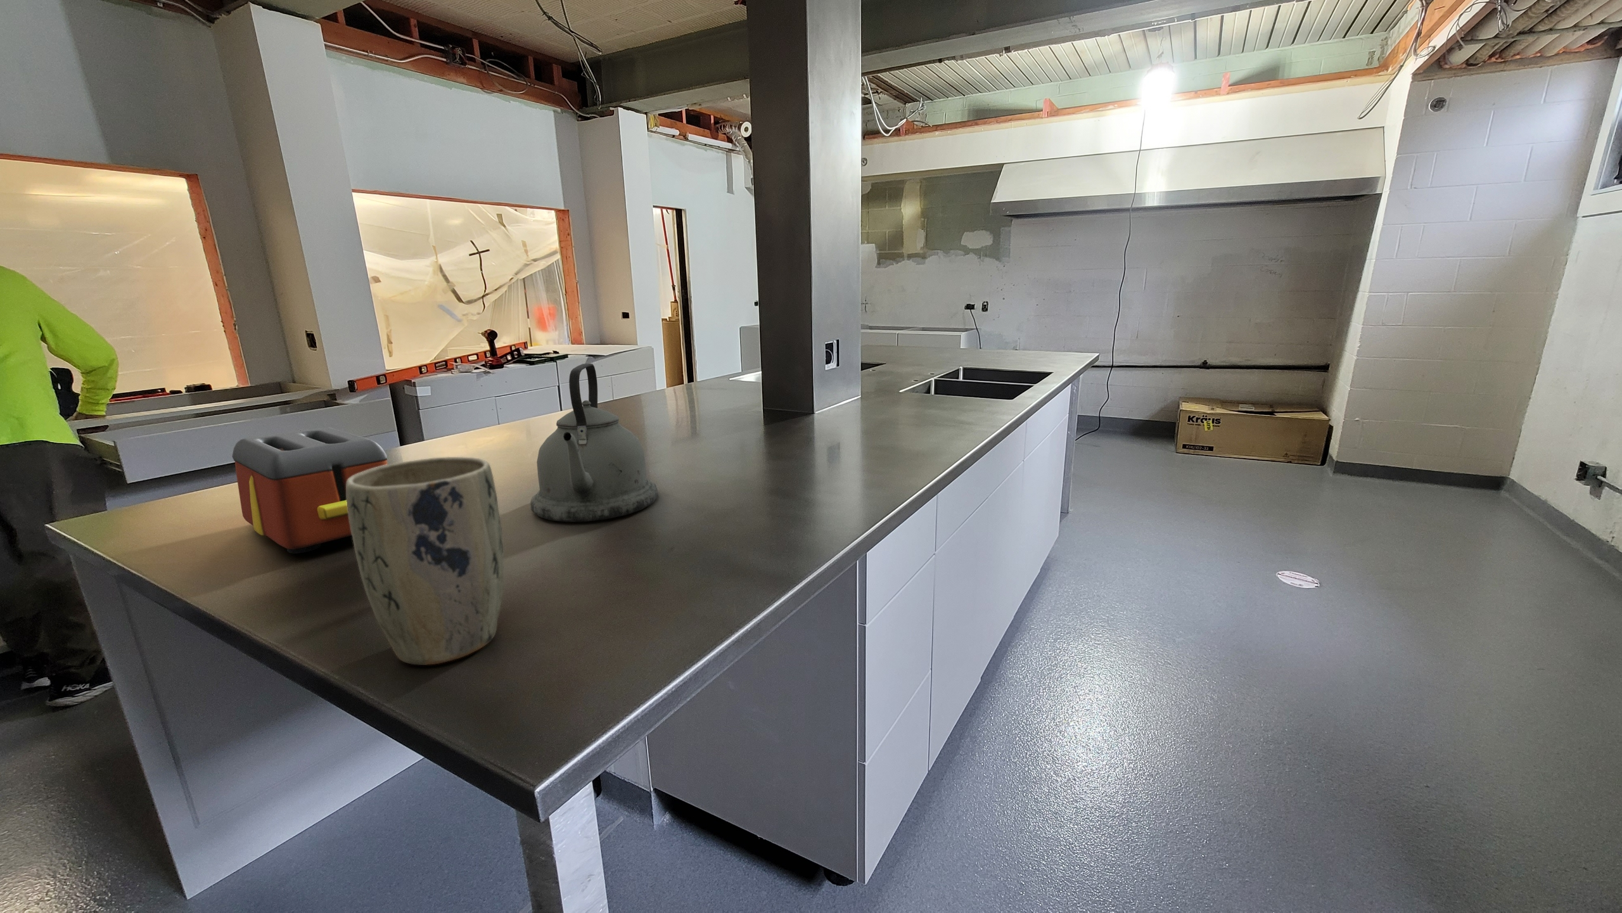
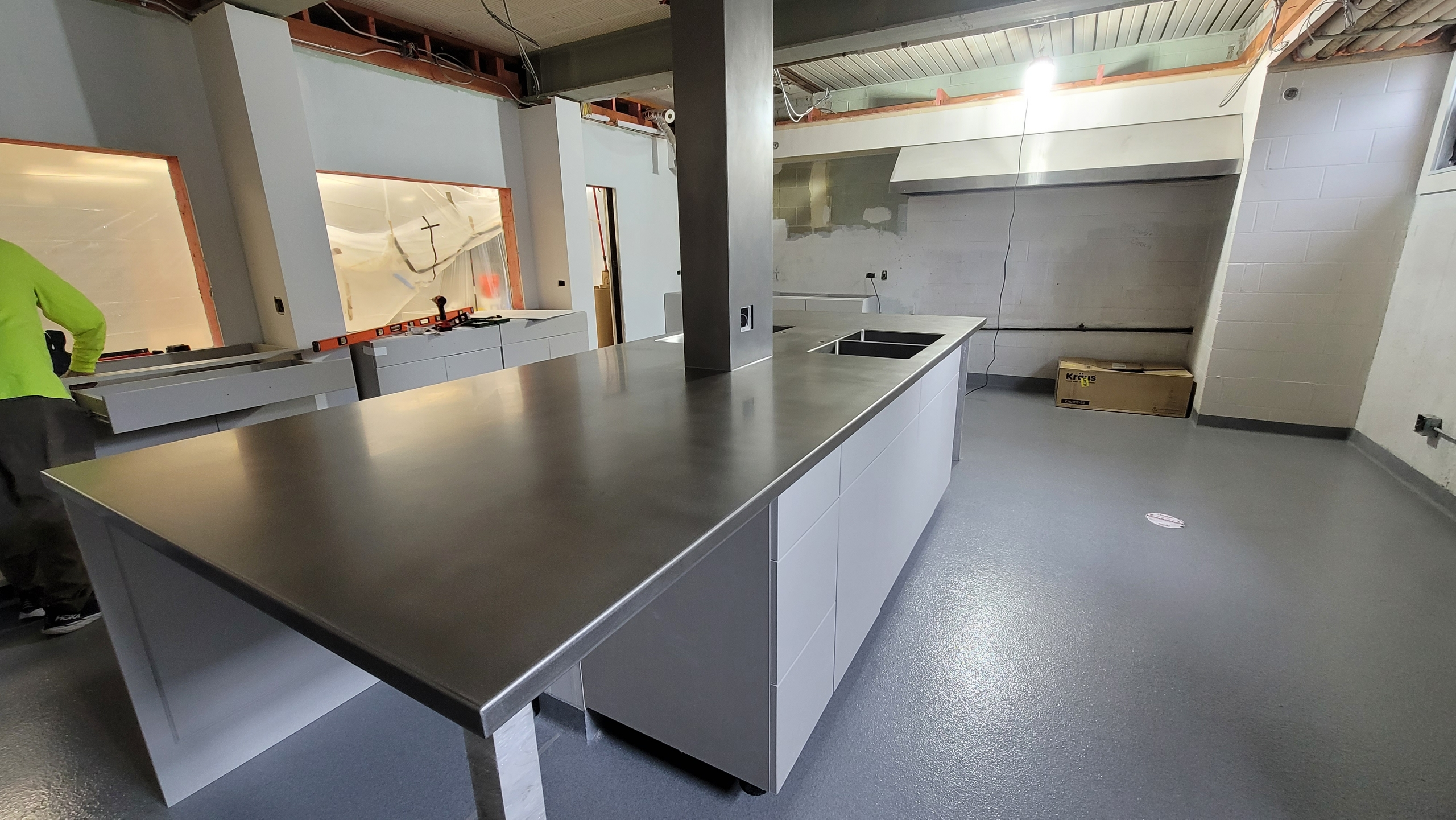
- kettle [529,363,658,522]
- toaster [232,426,388,554]
- plant pot [346,457,505,666]
